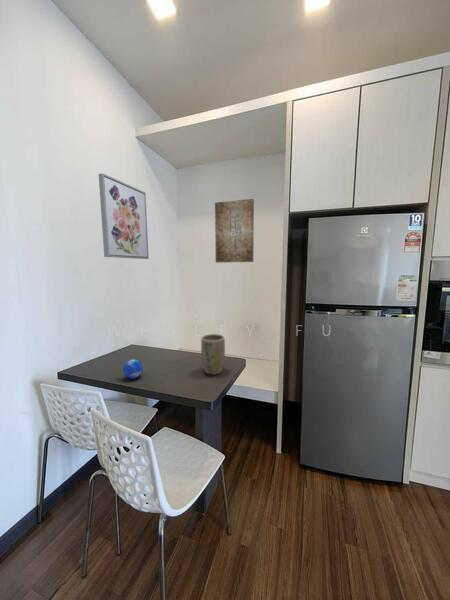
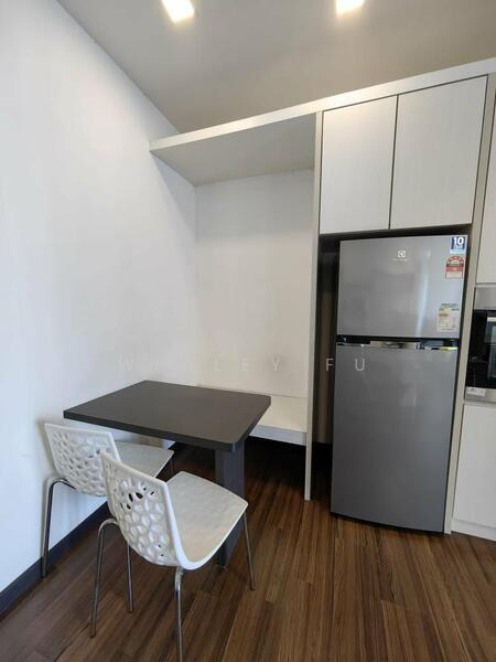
- wall art [214,198,255,264]
- plant pot [200,333,226,376]
- decorative orb [122,358,144,380]
- wall art [98,172,150,260]
